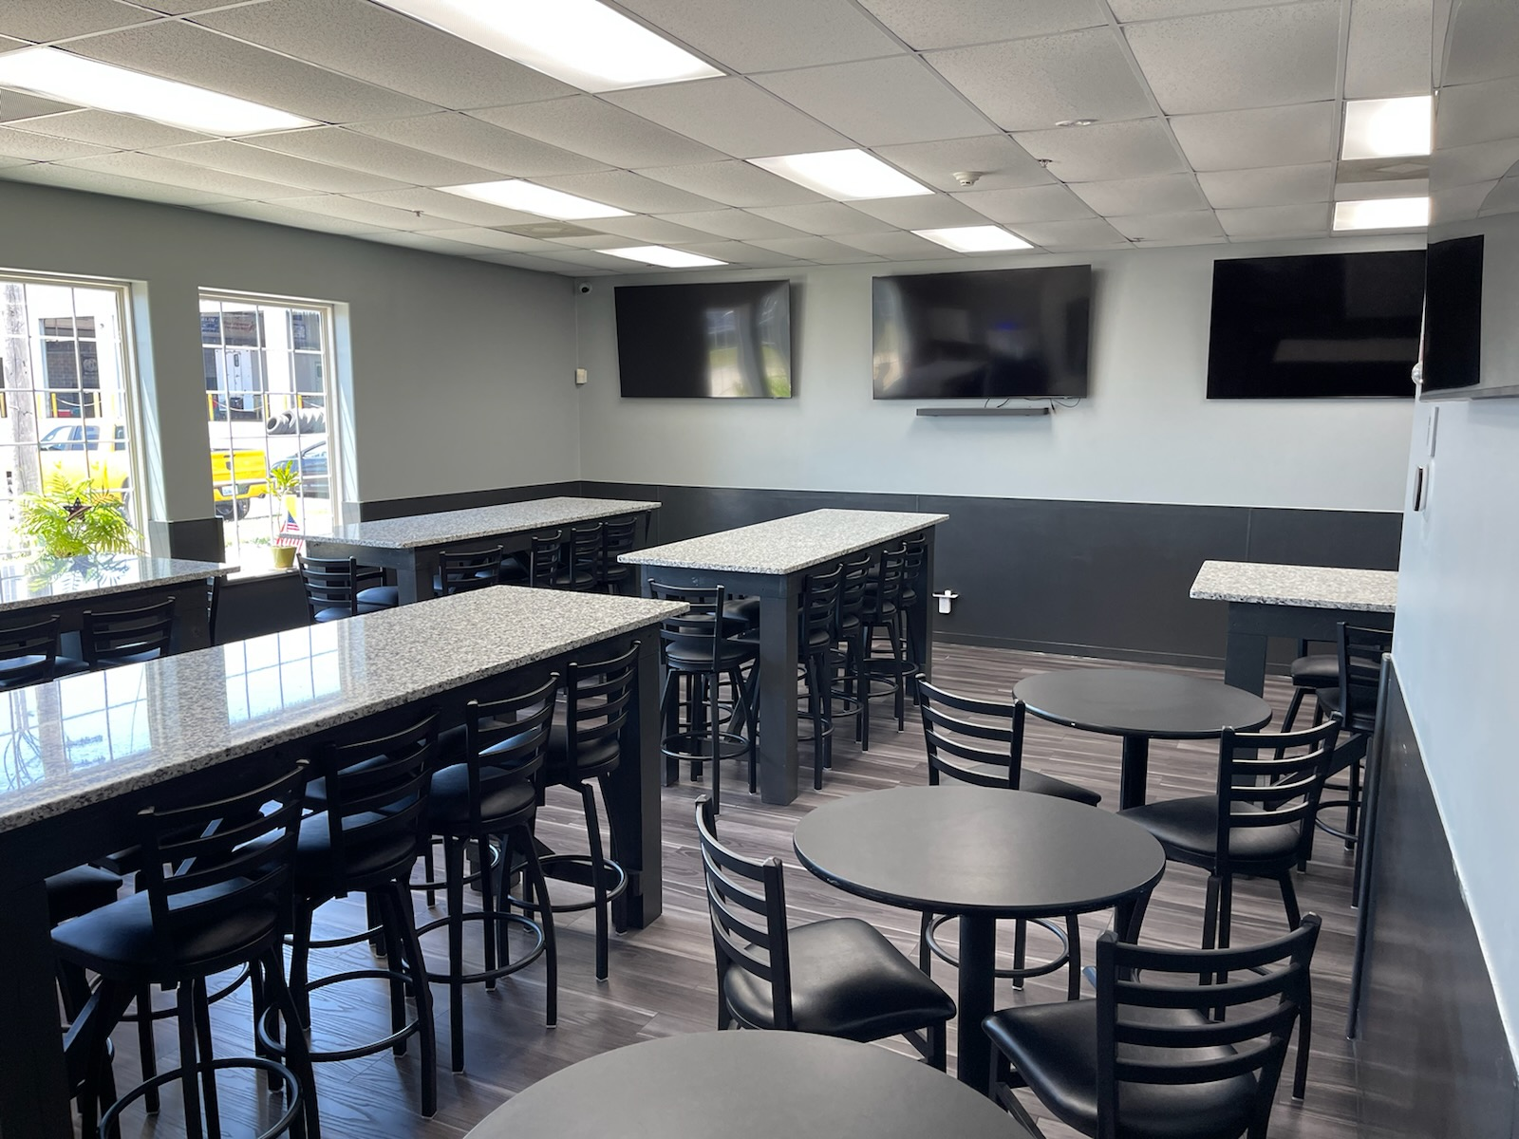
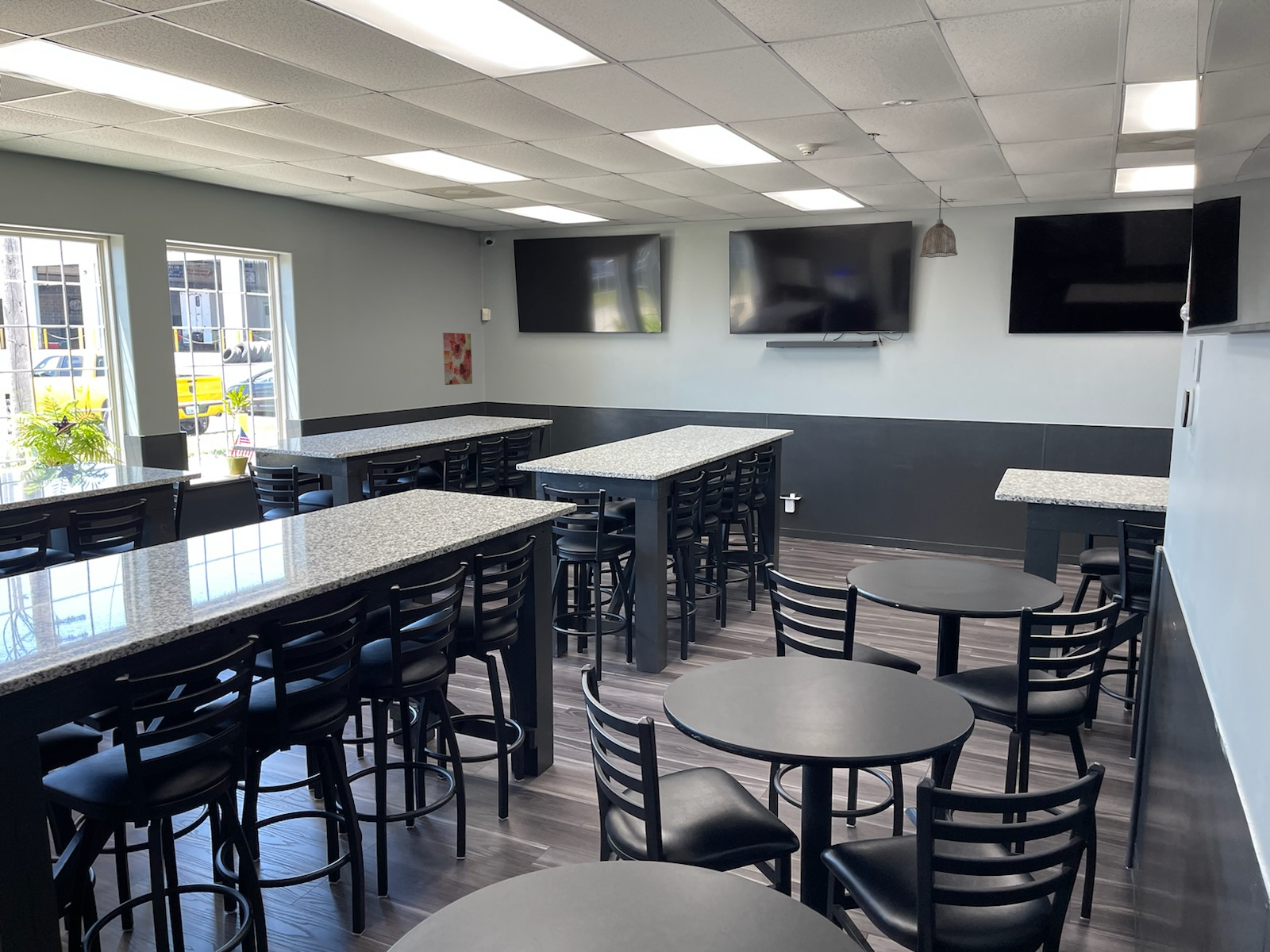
+ wall art [442,332,473,386]
+ pendant lamp [919,185,959,259]
